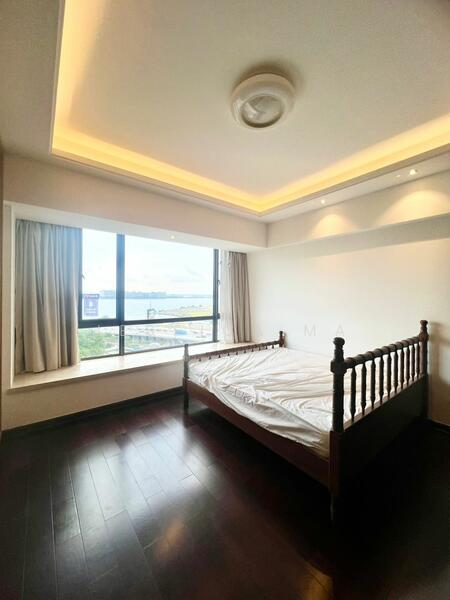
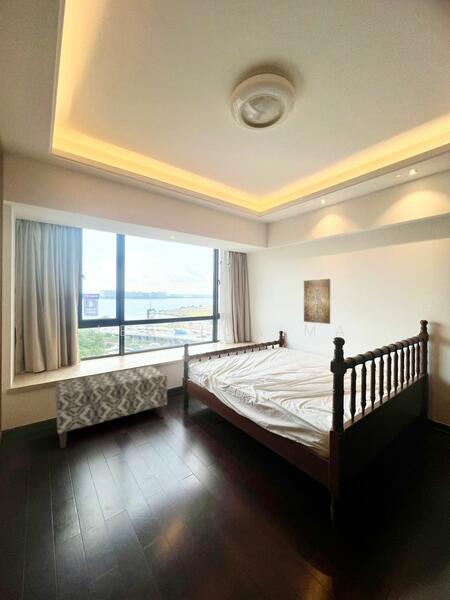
+ wall art [303,278,331,325]
+ bench [54,365,168,449]
